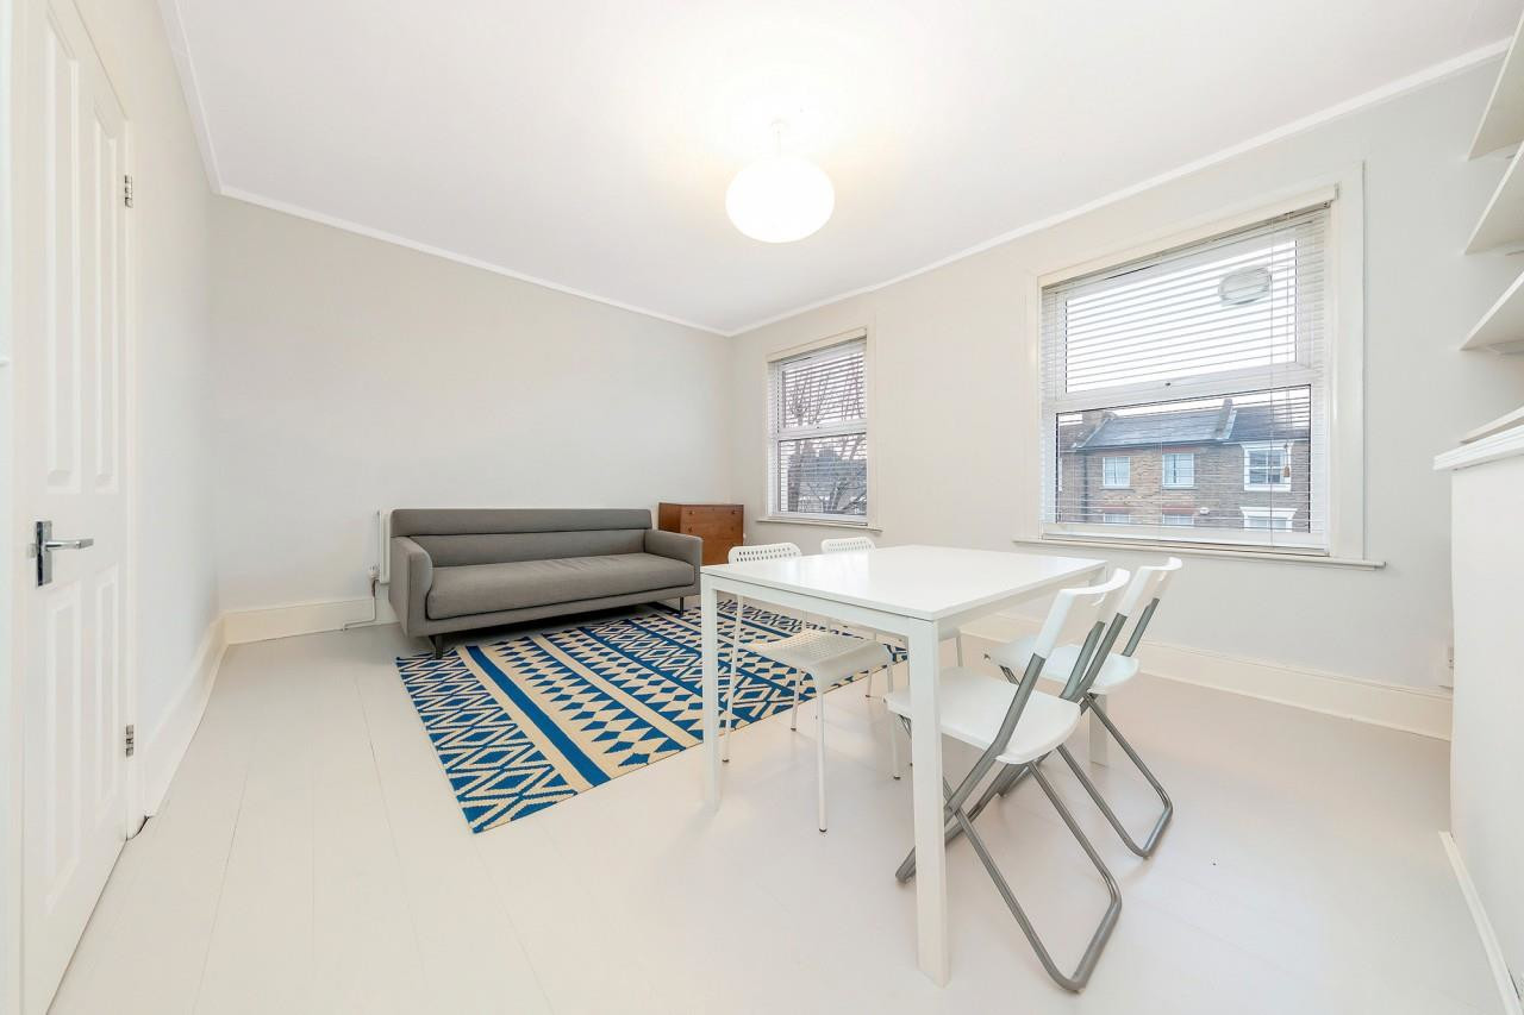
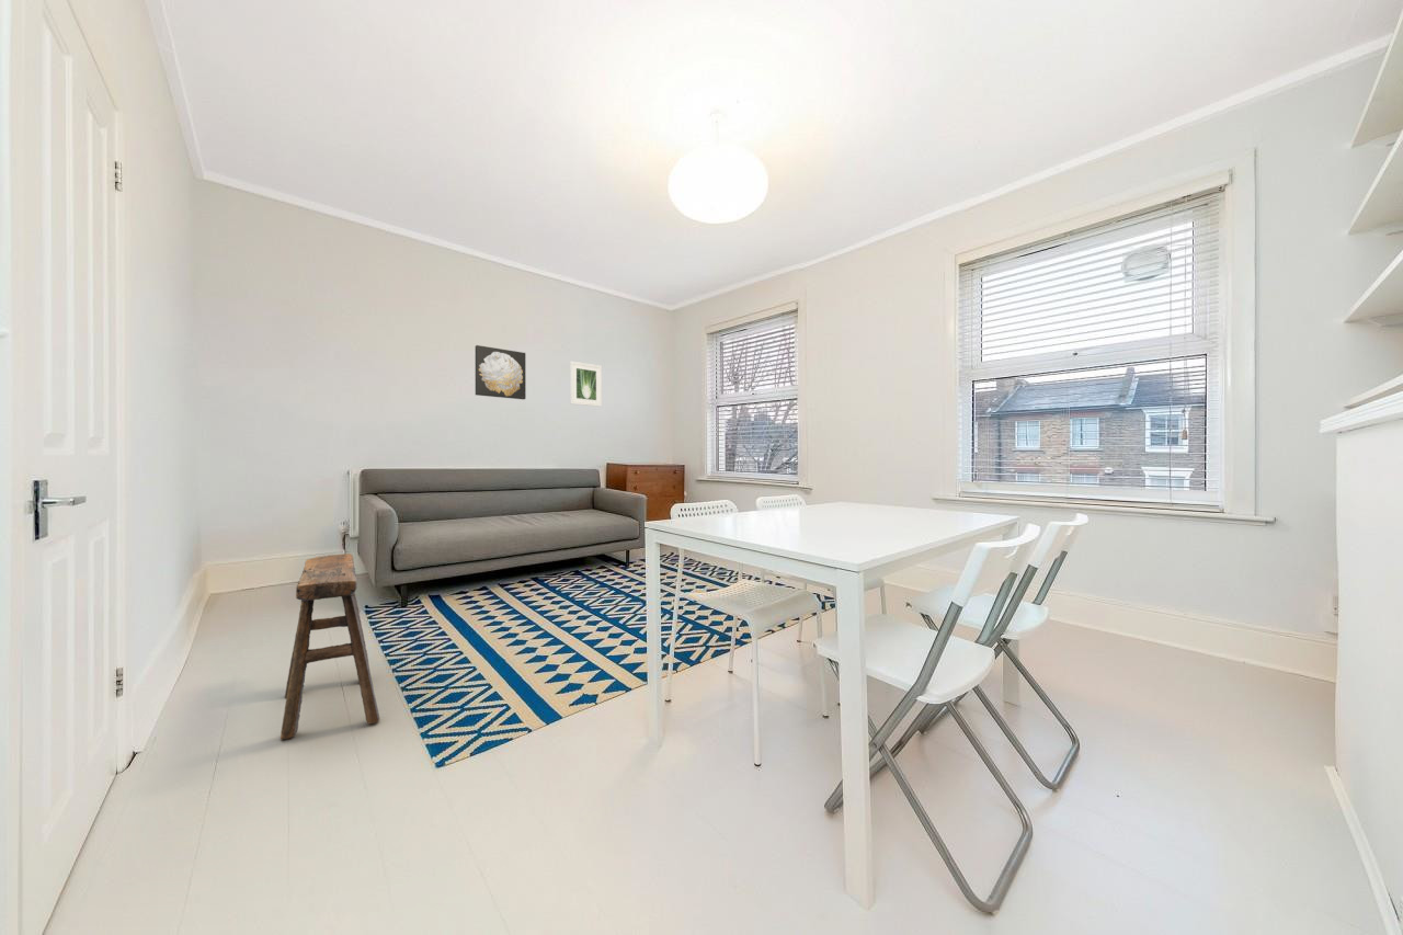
+ stool [280,552,380,741]
+ wall art [475,344,527,400]
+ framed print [569,361,603,408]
